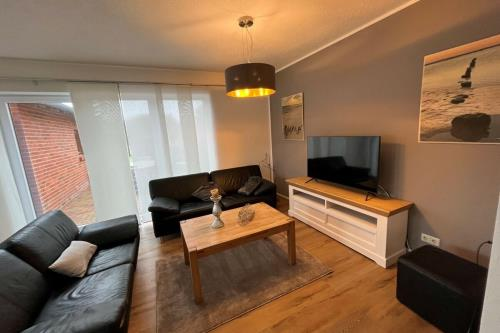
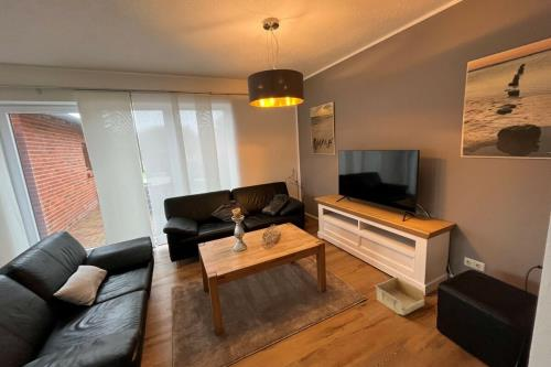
+ storage bin [374,276,425,316]
